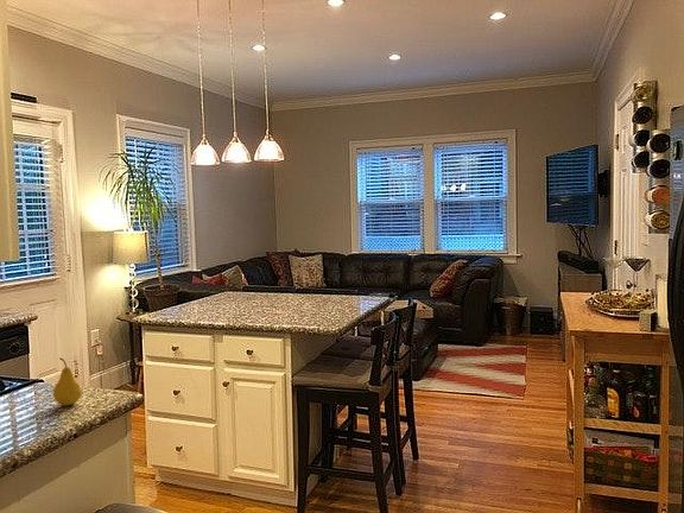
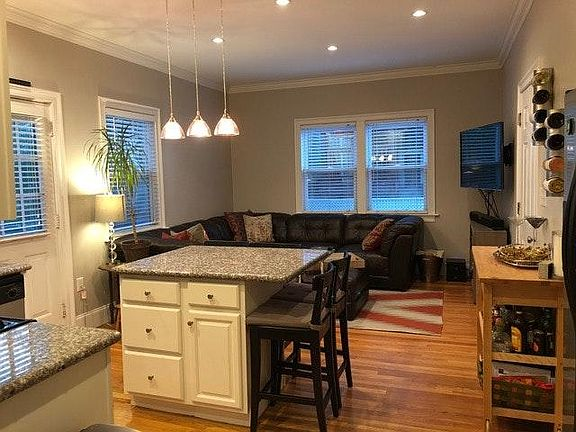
- fruit [52,357,83,407]
